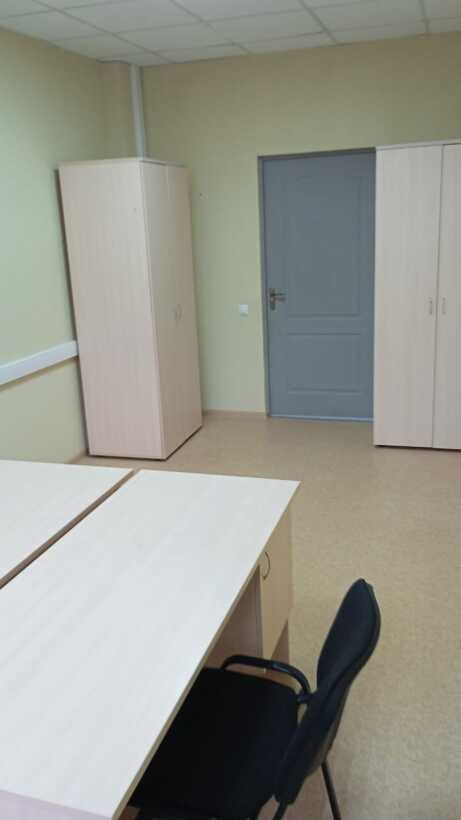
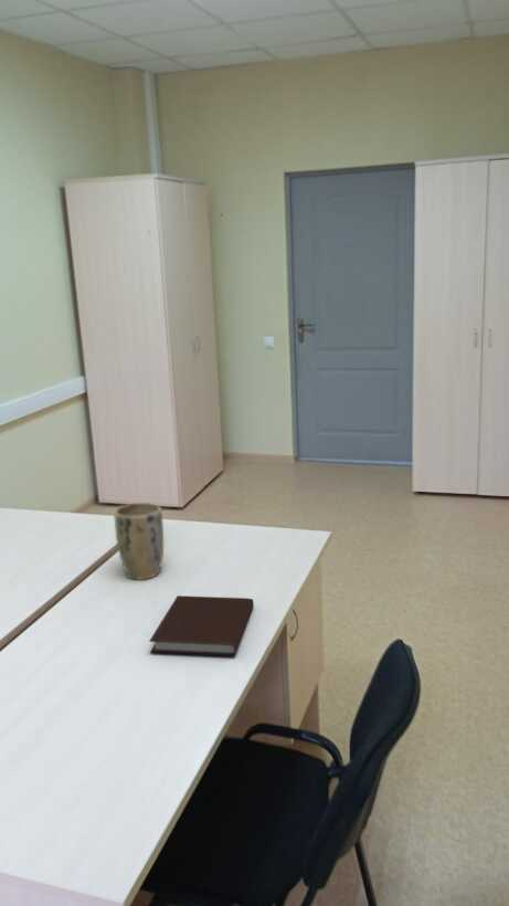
+ plant pot [114,502,165,581]
+ notebook [149,594,255,657]
